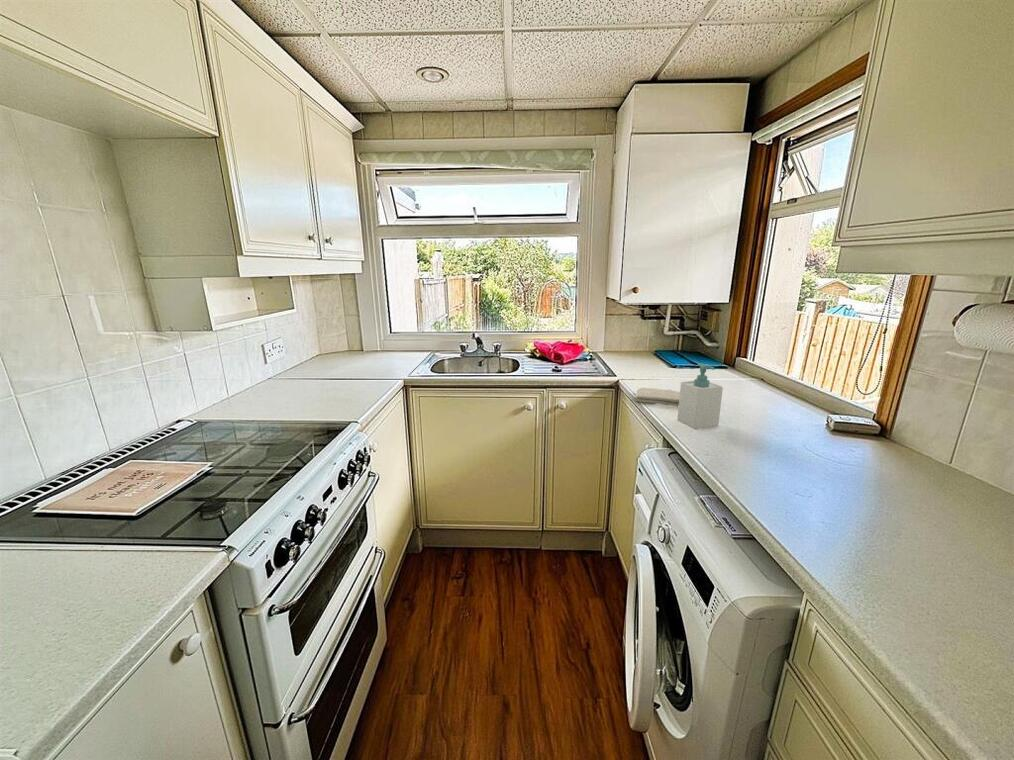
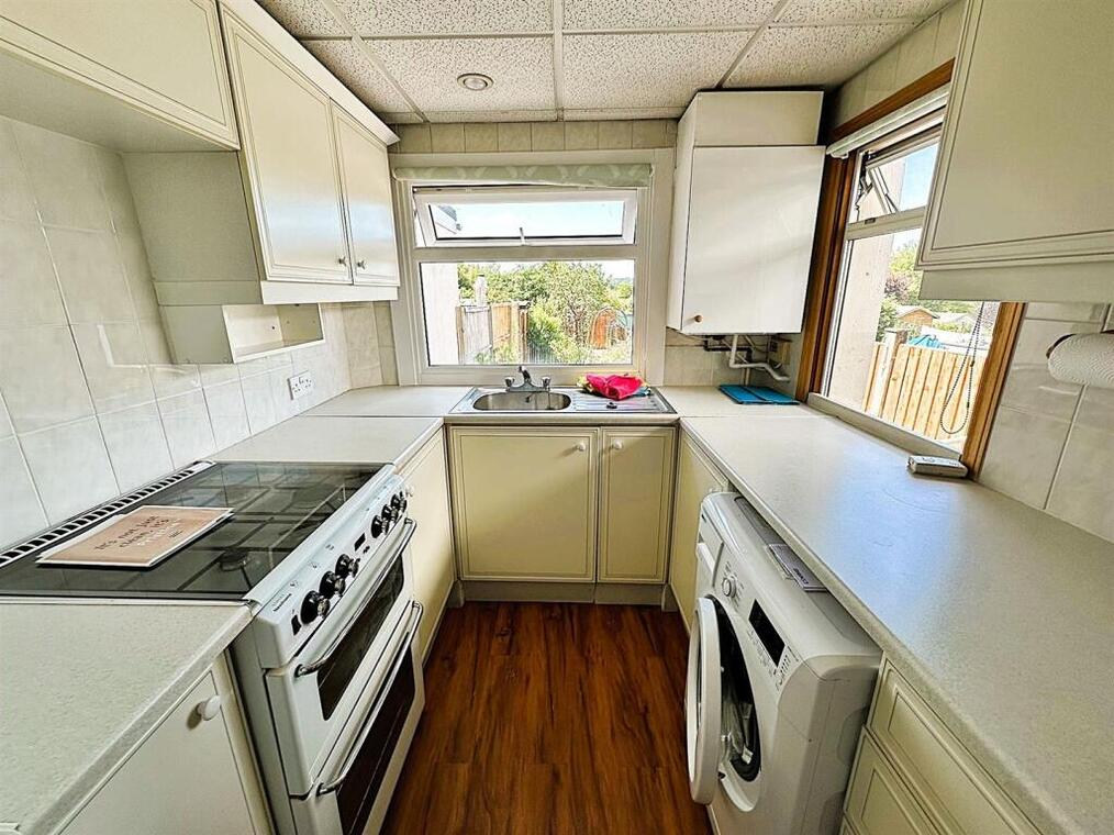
- soap bottle [676,362,724,430]
- washcloth [634,387,680,407]
